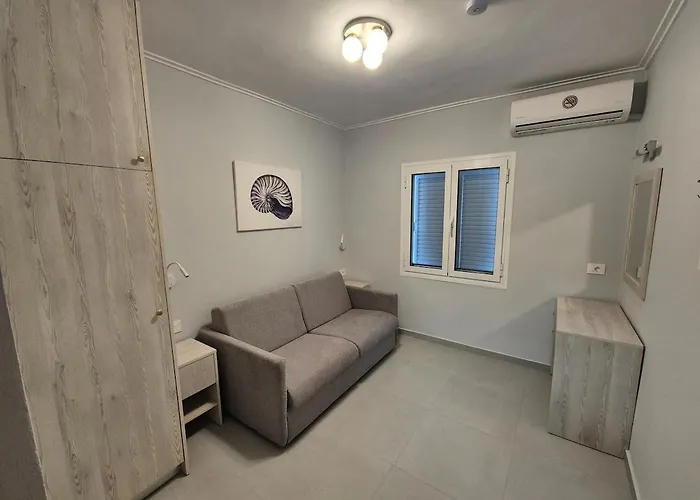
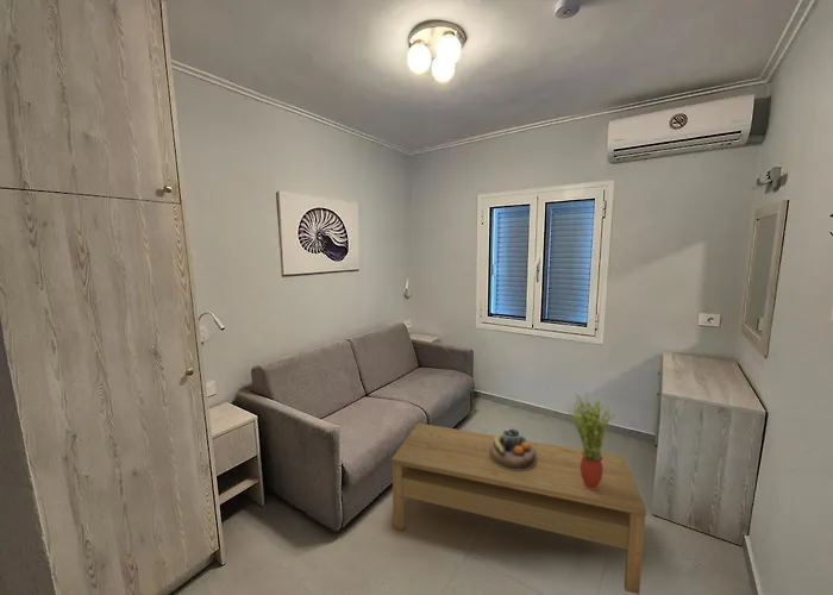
+ decorative bowl [489,427,537,470]
+ potted plant [566,392,616,489]
+ coffee table [390,422,647,595]
